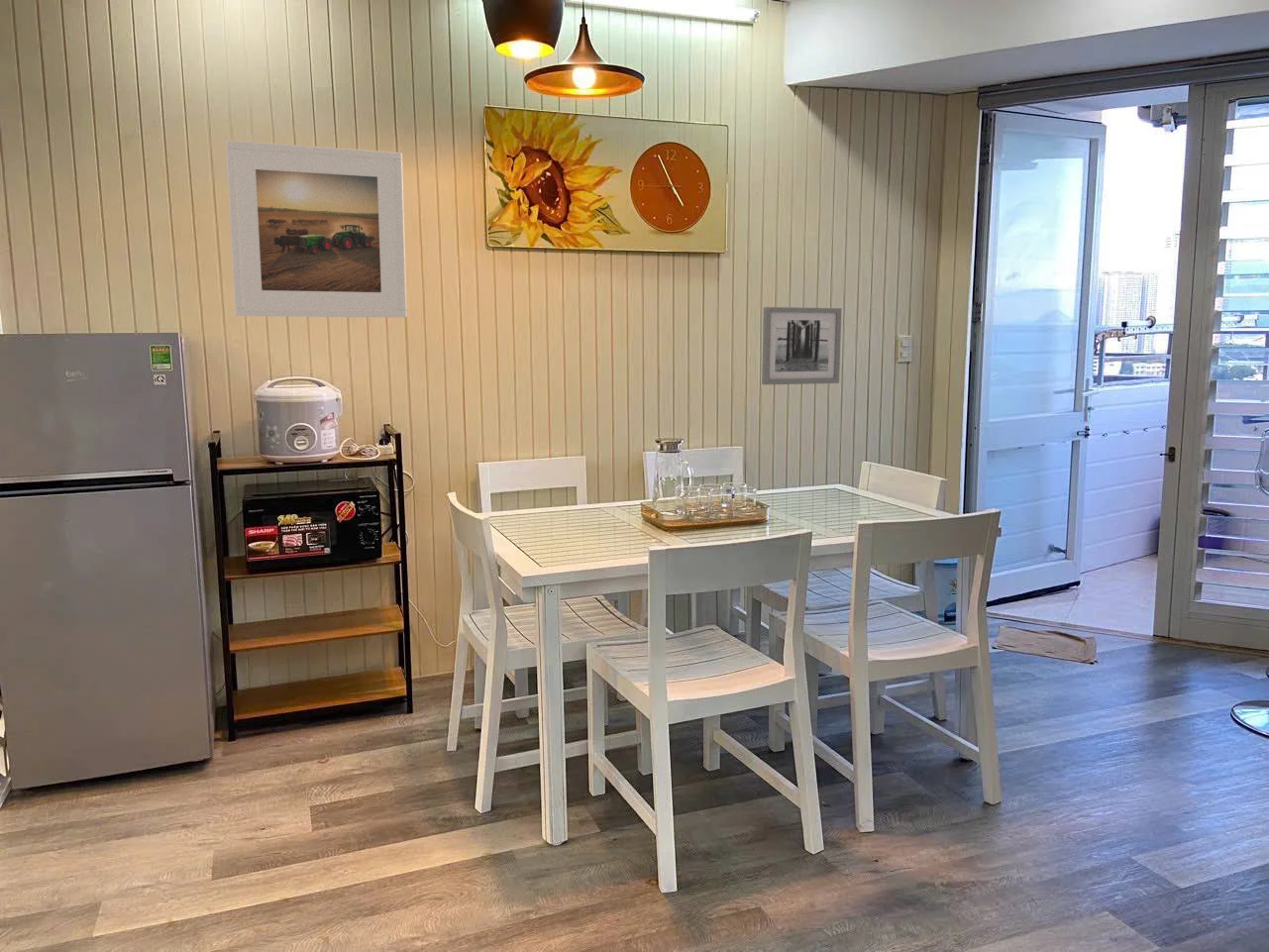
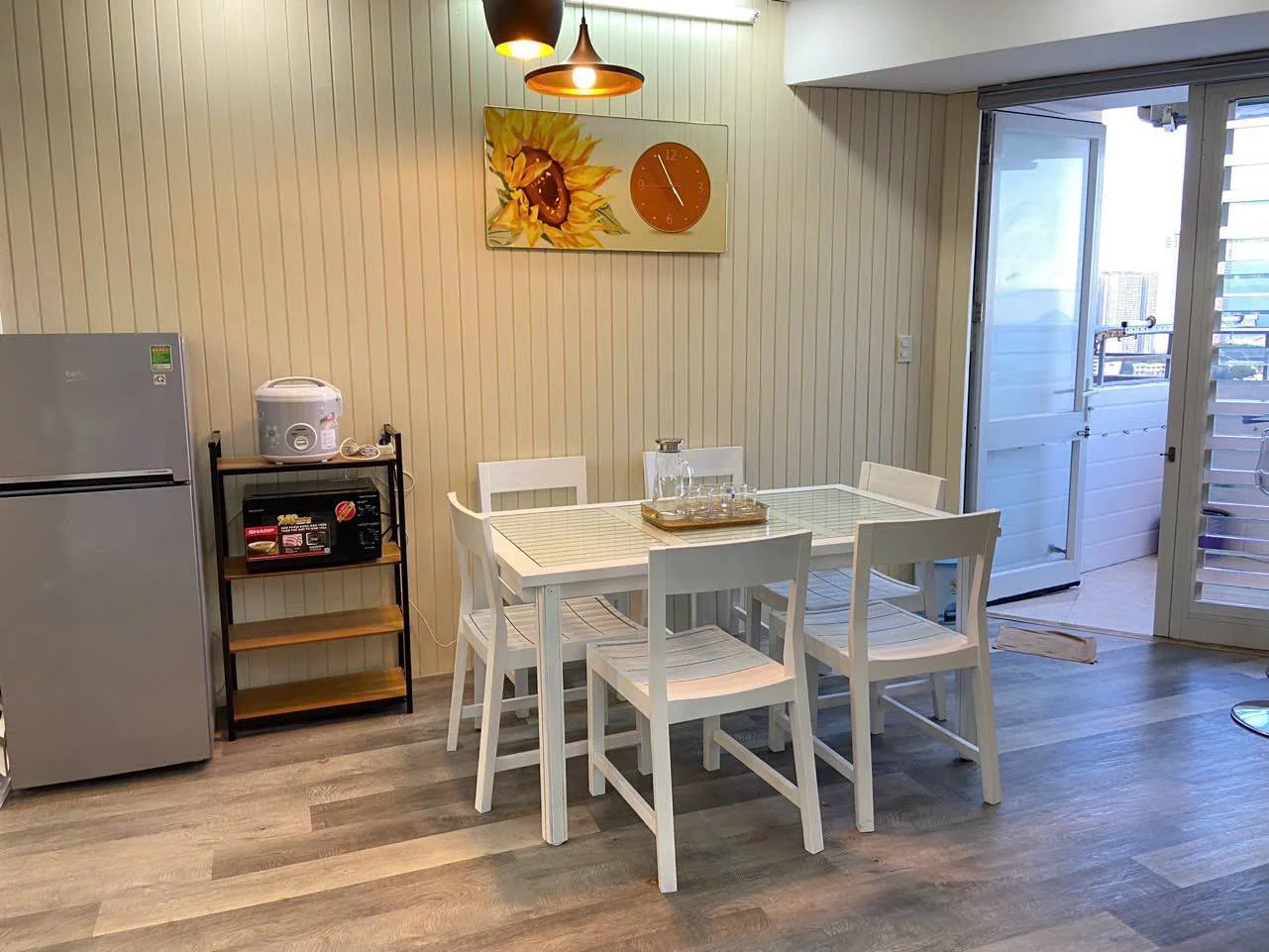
- wall art [761,306,843,385]
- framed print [225,140,408,318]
